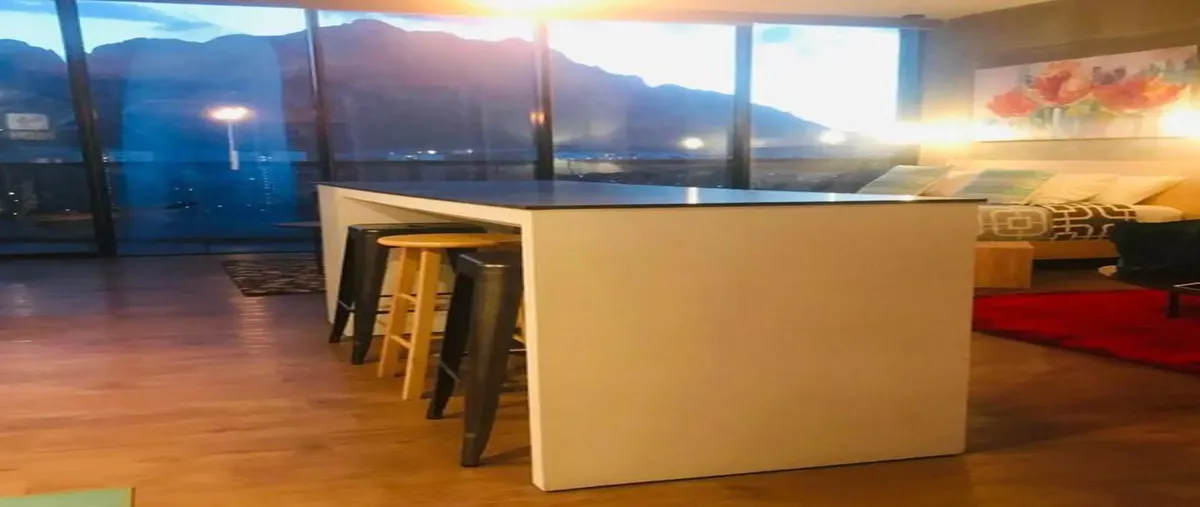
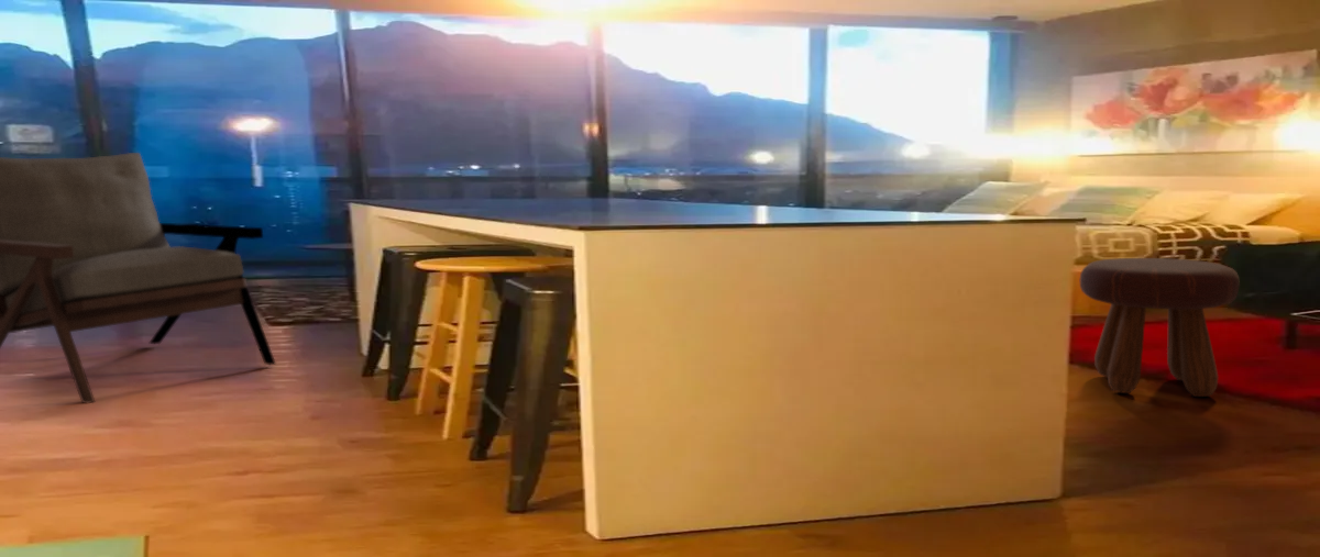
+ footstool [1079,257,1241,398]
+ armchair [0,152,277,404]
